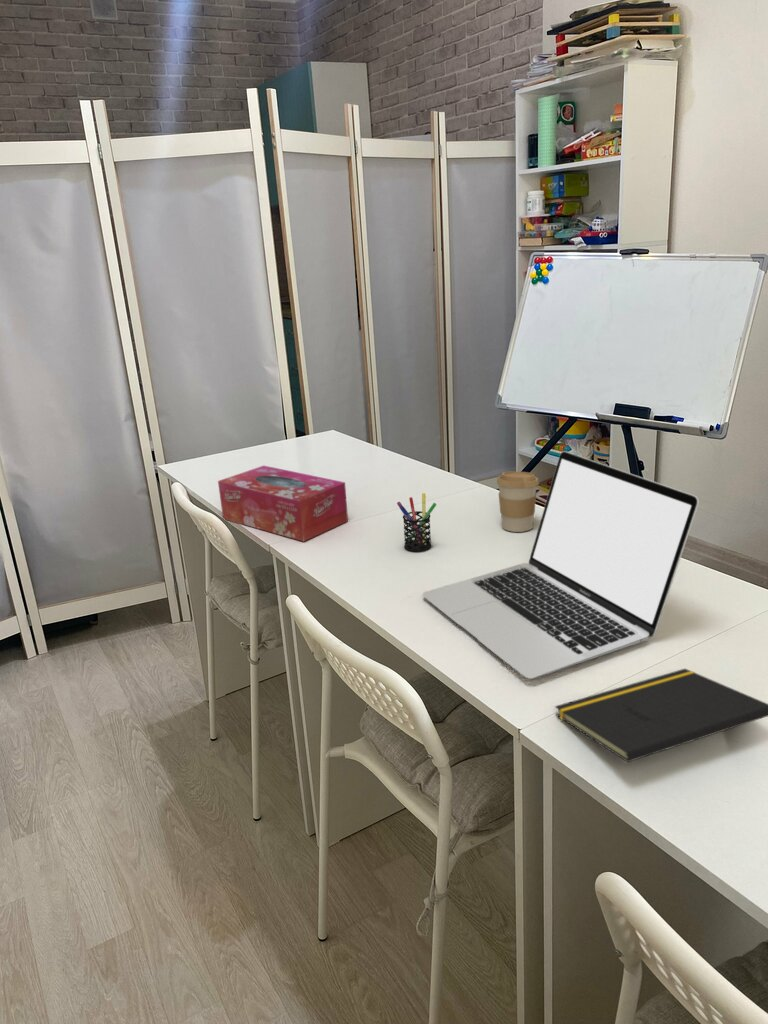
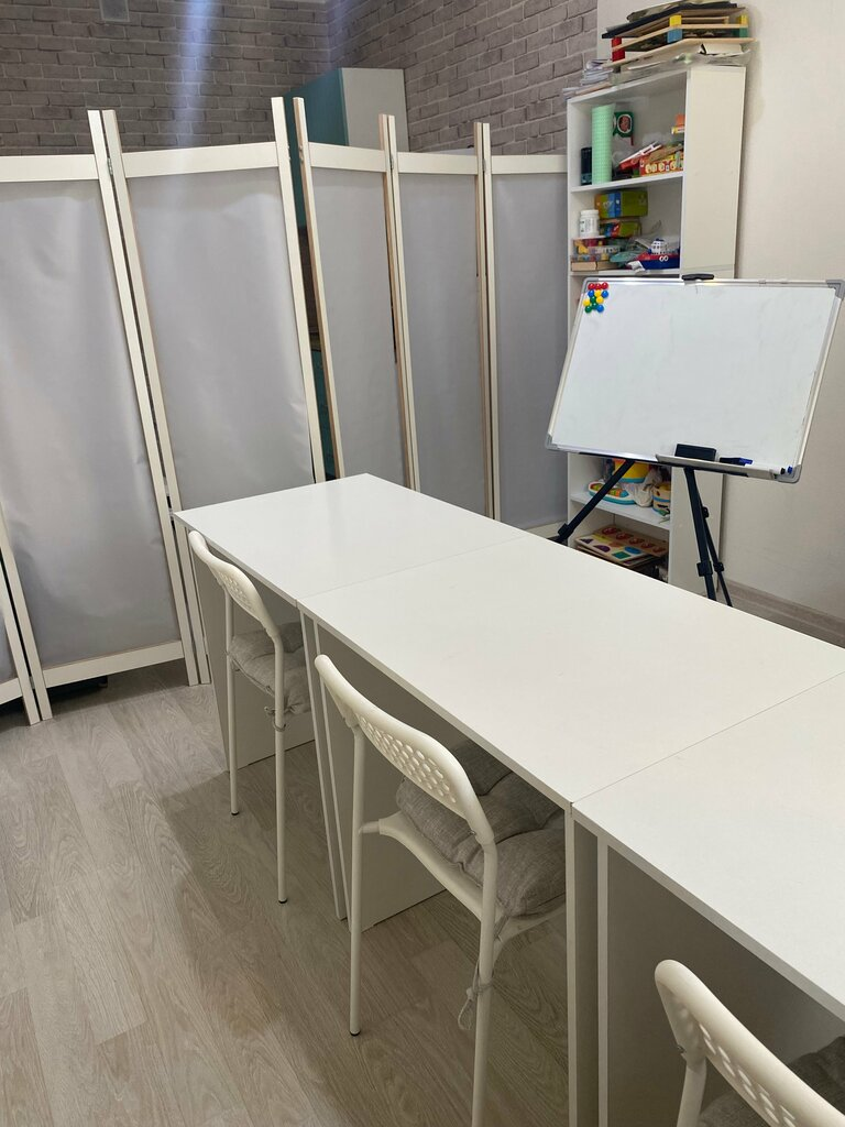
- tissue box [217,464,349,542]
- pen holder [396,492,437,552]
- coffee cup [496,470,540,533]
- notepad [554,668,768,763]
- laptop [422,450,700,680]
